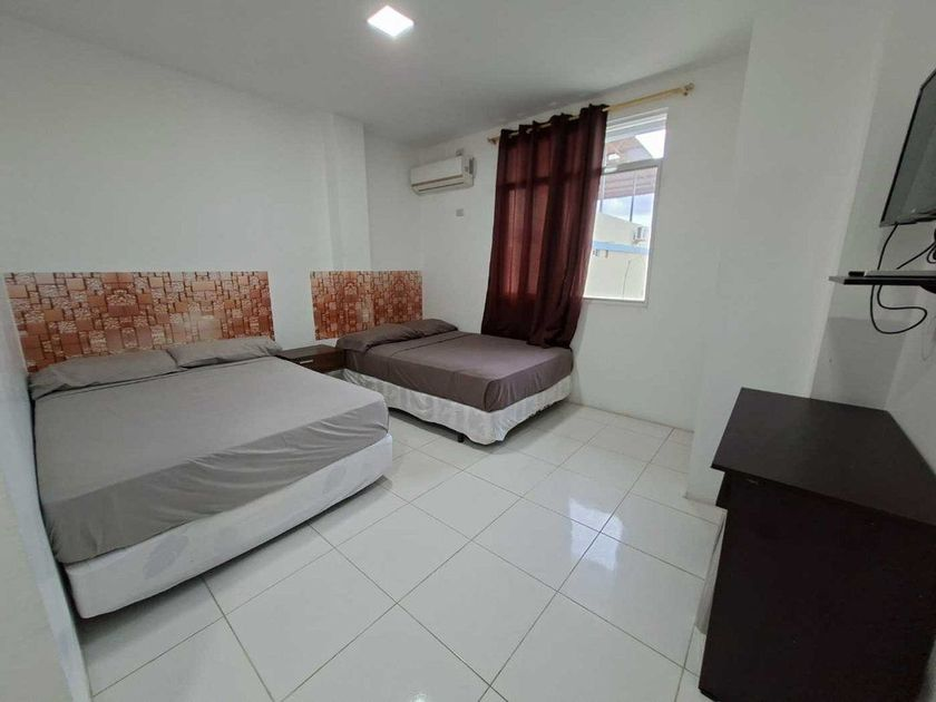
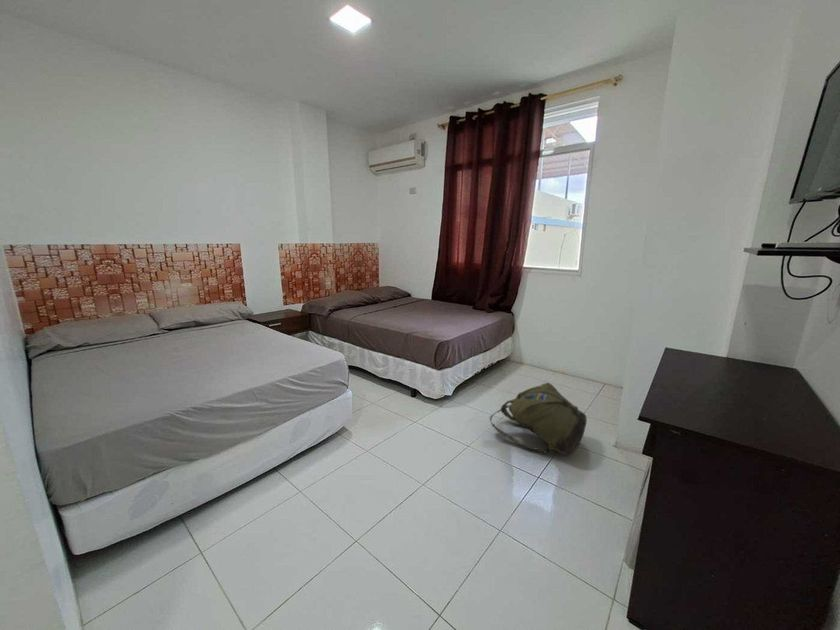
+ backpack [489,382,588,457]
